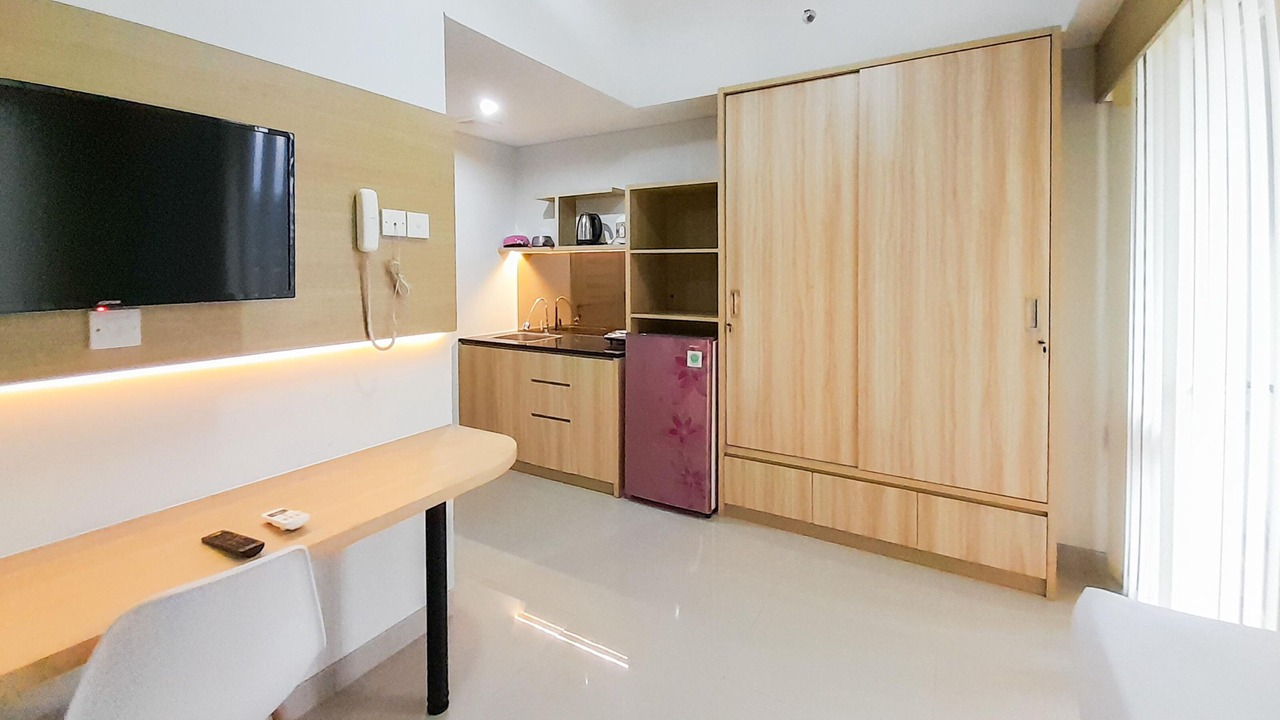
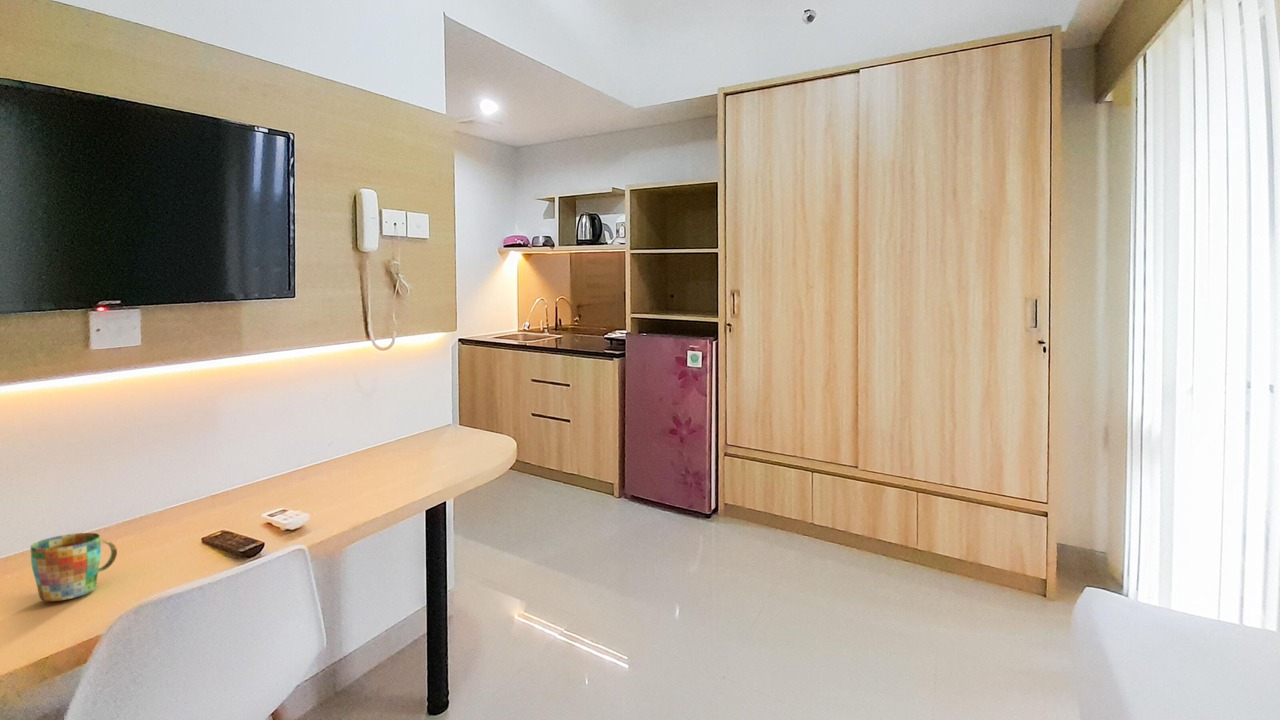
+ mug [30,532,118,602]
